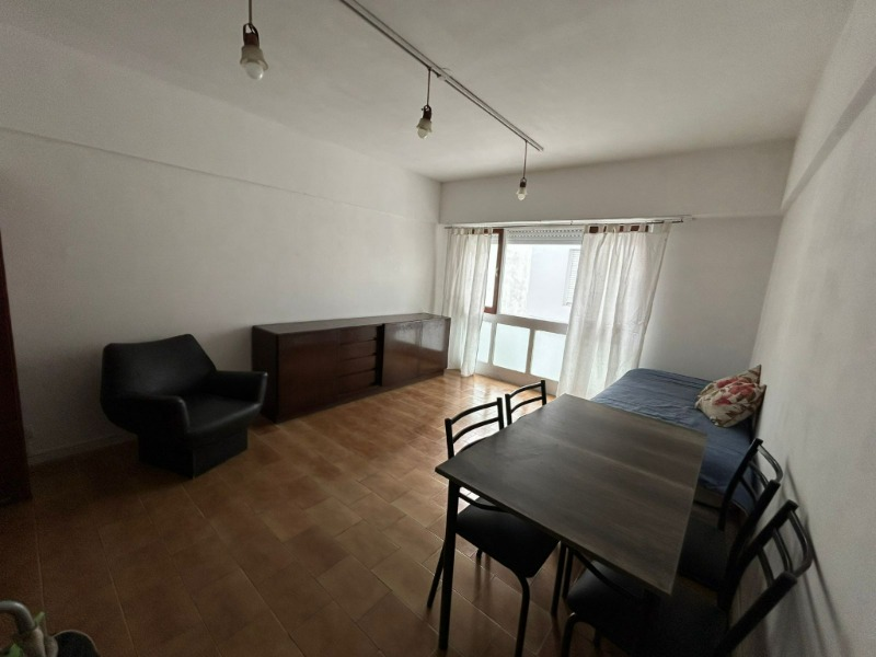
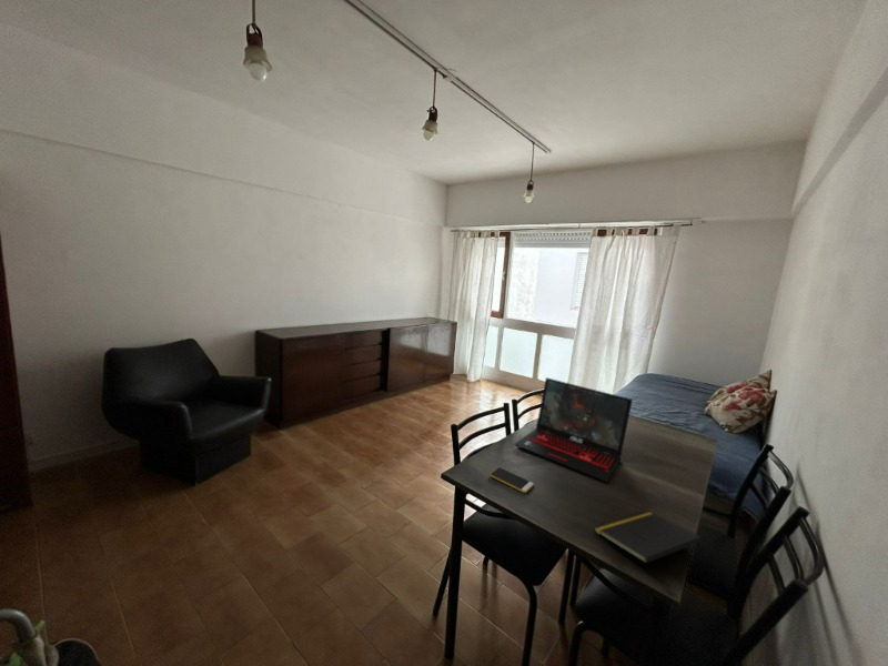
+ laptop [513,376,634,483]
+ smartphone [488,466,535,494]
+ notepad [593,509,703,564]
